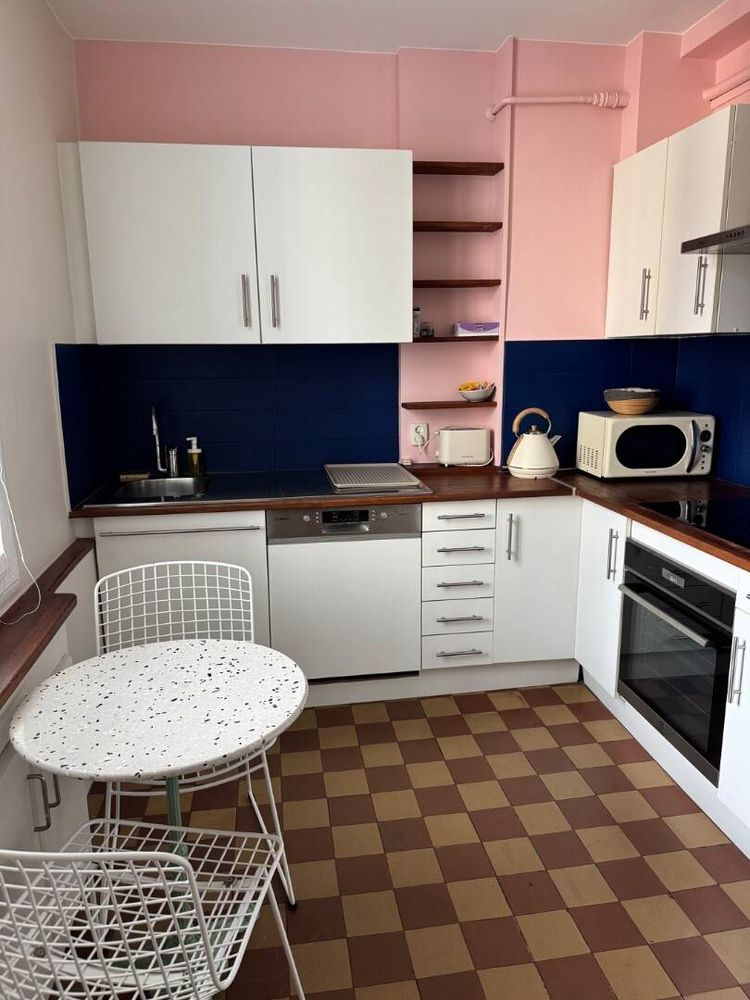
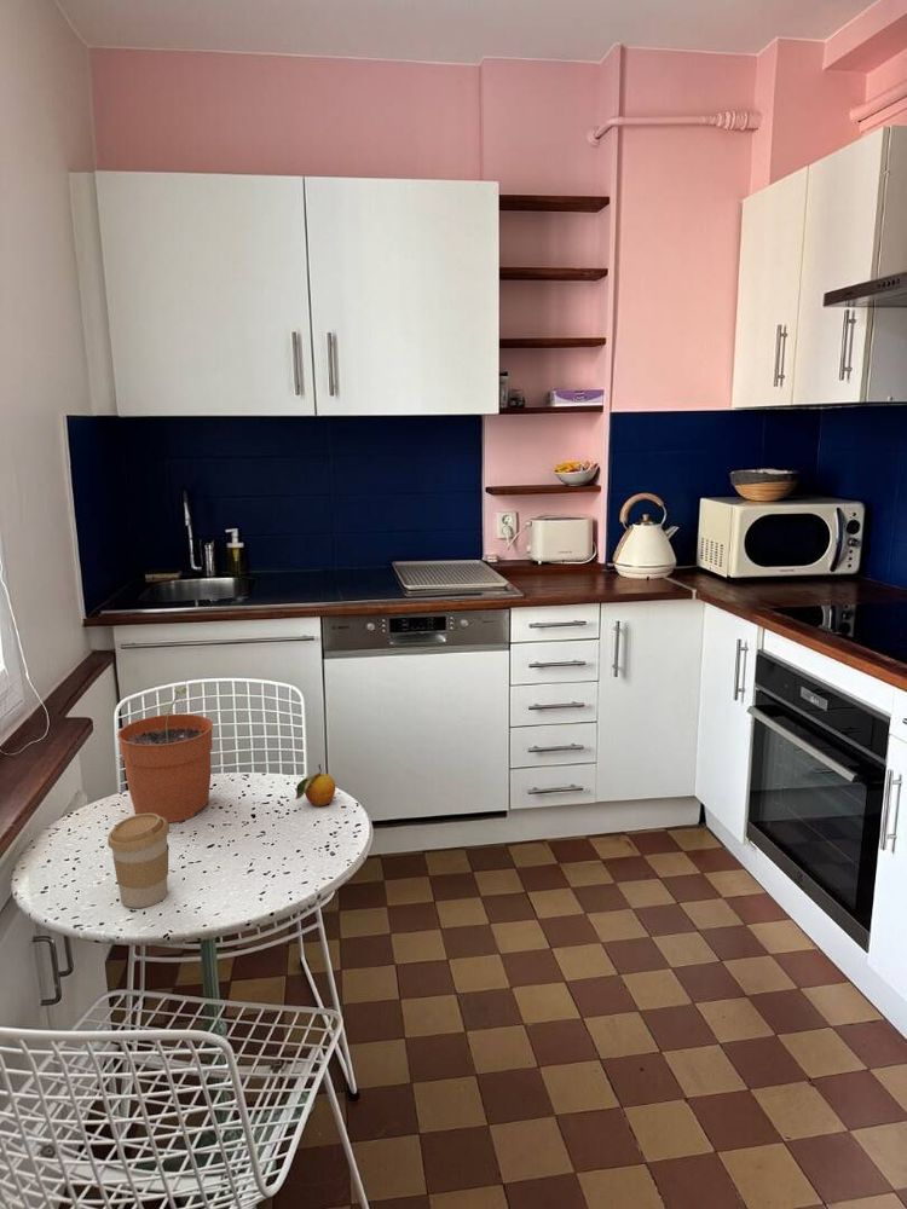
+ plant pot [116,687,214,825]
+ coffee cup [106,814,171,909]
+ fruit [295,763,336,808]
